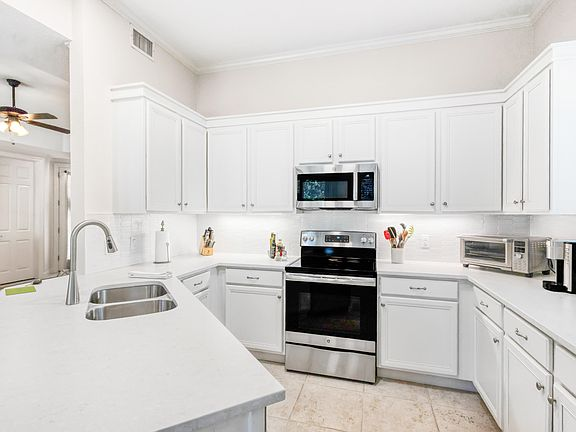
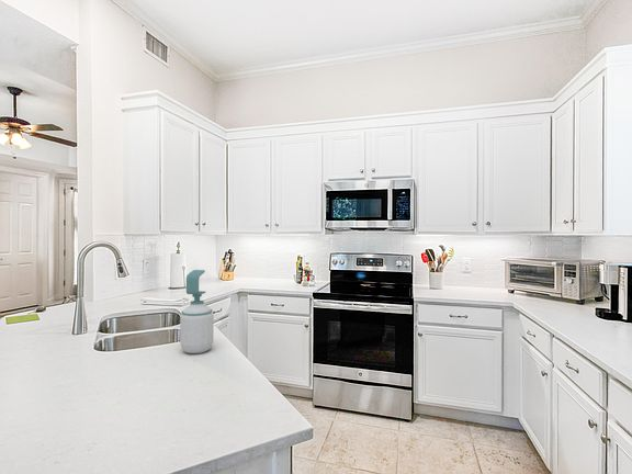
+ soap bottle [179,269,215,354]
